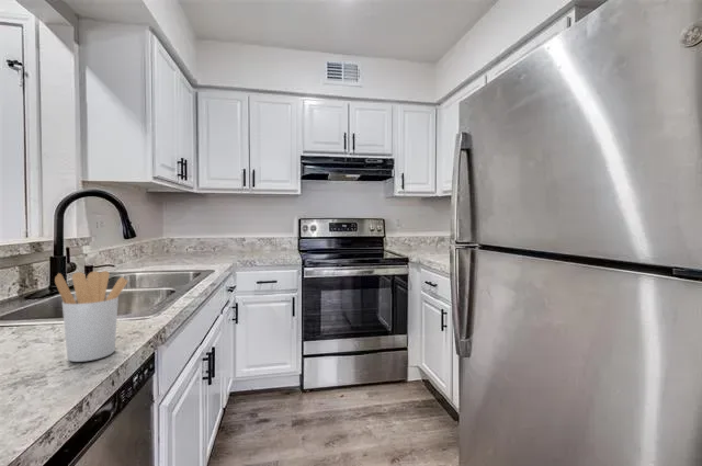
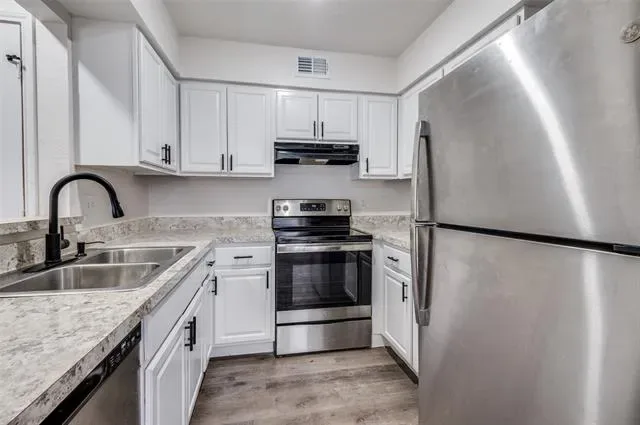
- utensil holder [54,270,129,363]
